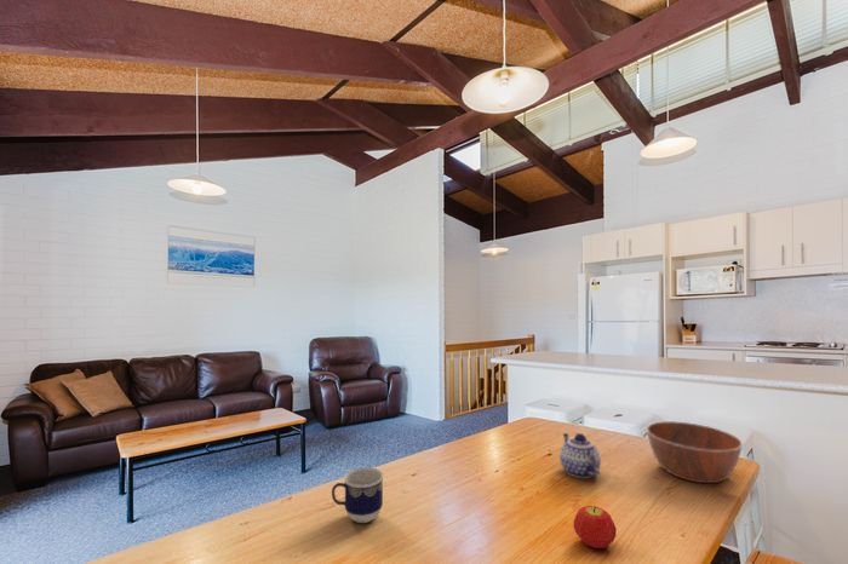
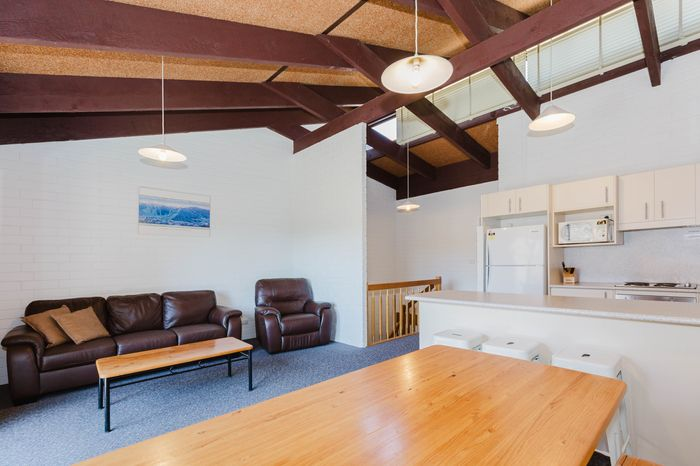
- cup [331,466,384,524]
- teapot [558,431,602,479]
- fruit [573,505,618,549]
- bowl [646,420,744,484]
